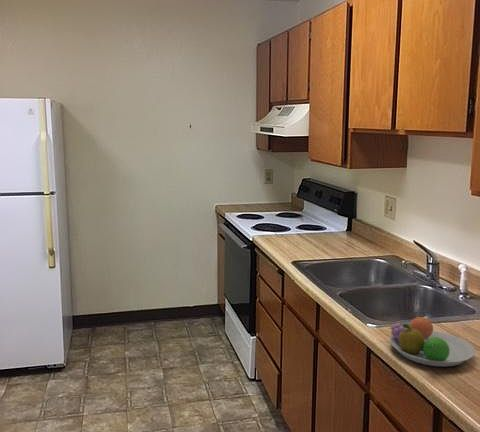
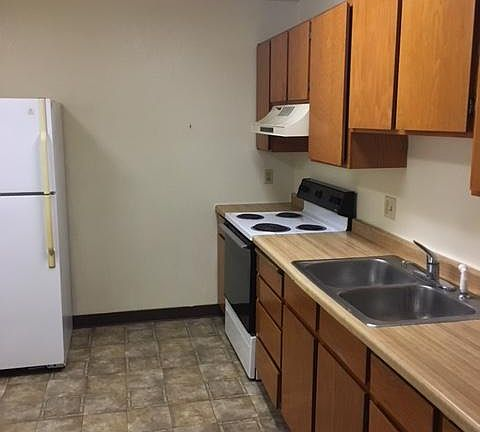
- fruit bowl [389,315,476,368]
